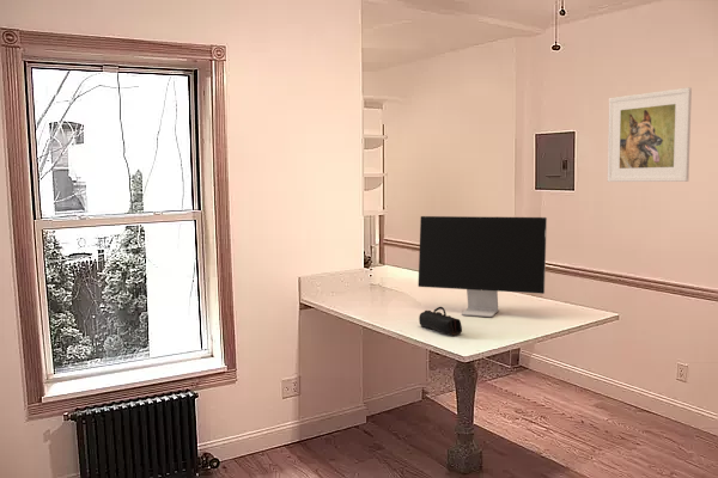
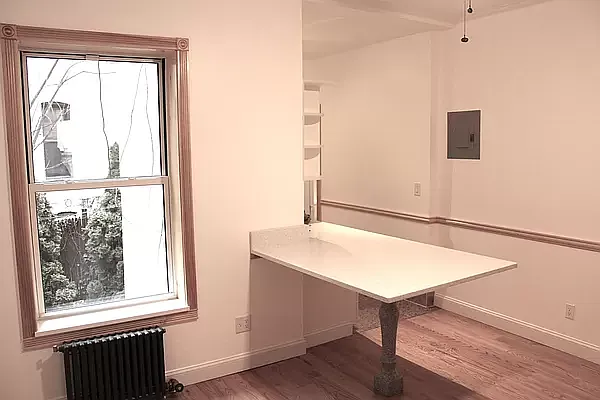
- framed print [607,86,693,183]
- computer monitor [418,215,548,318]
- pencil case [418,306,463,337]
